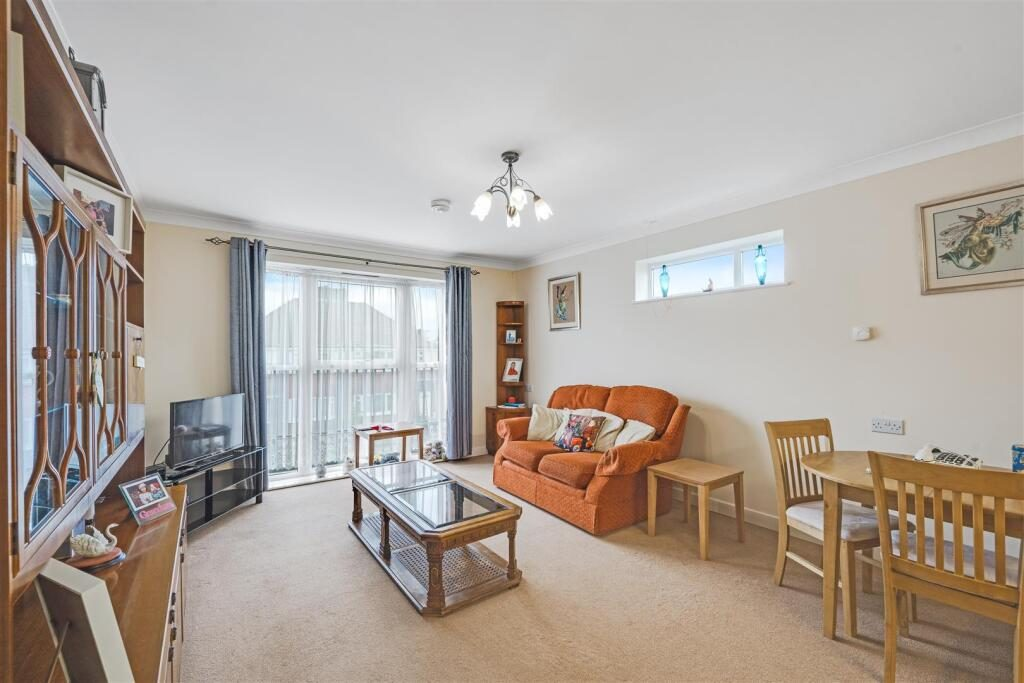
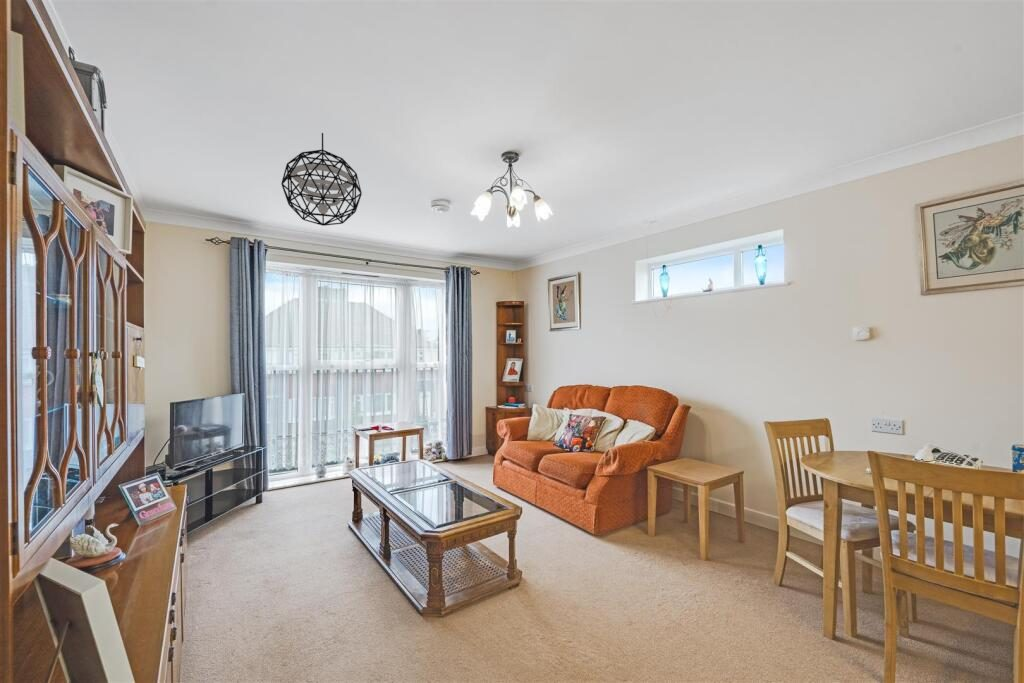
+ pendant light [281,132,363,227]
